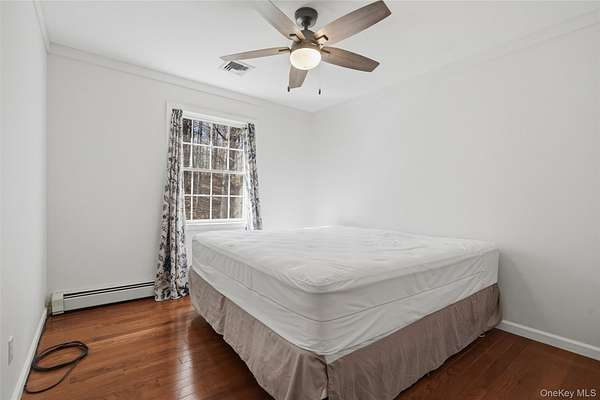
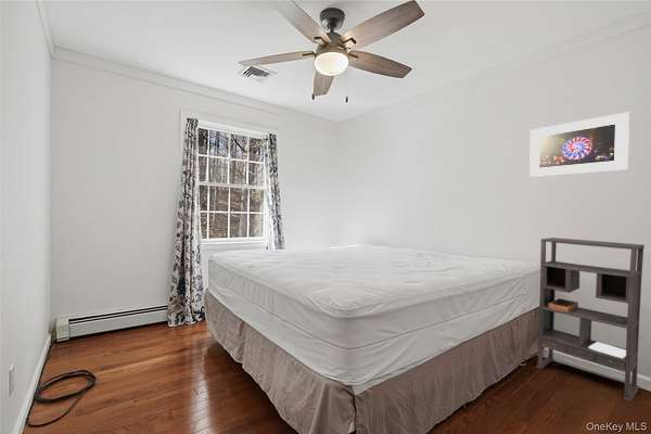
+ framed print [528,111,630,178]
+ bookshelf [535,237,646,403]
